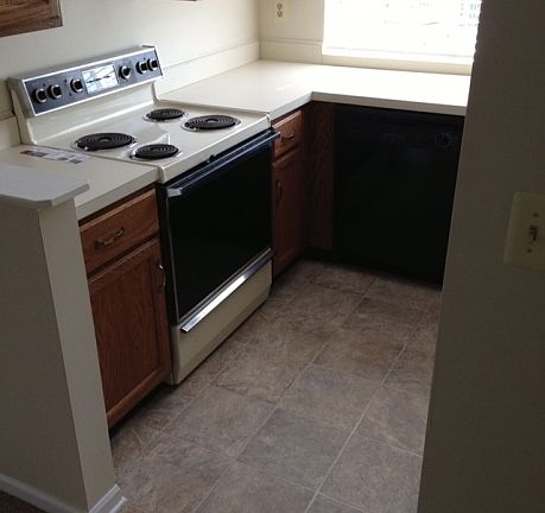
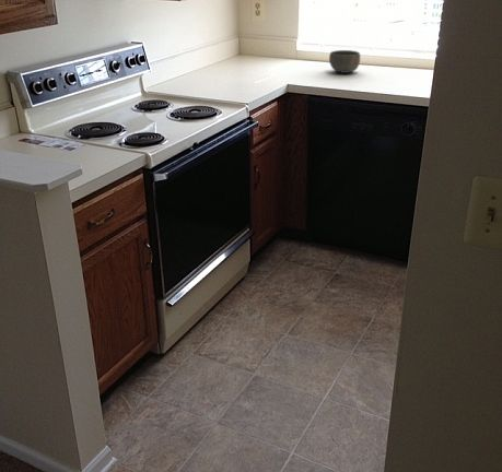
+ bowl [328,49,361,74]
